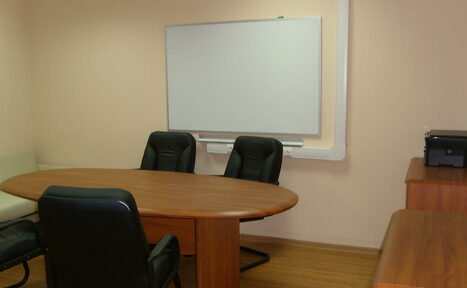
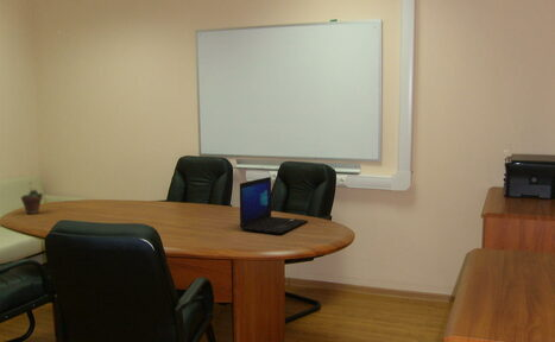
+ laptop [239,176,309,235]
+ succulent plant [20,180,44,215]
